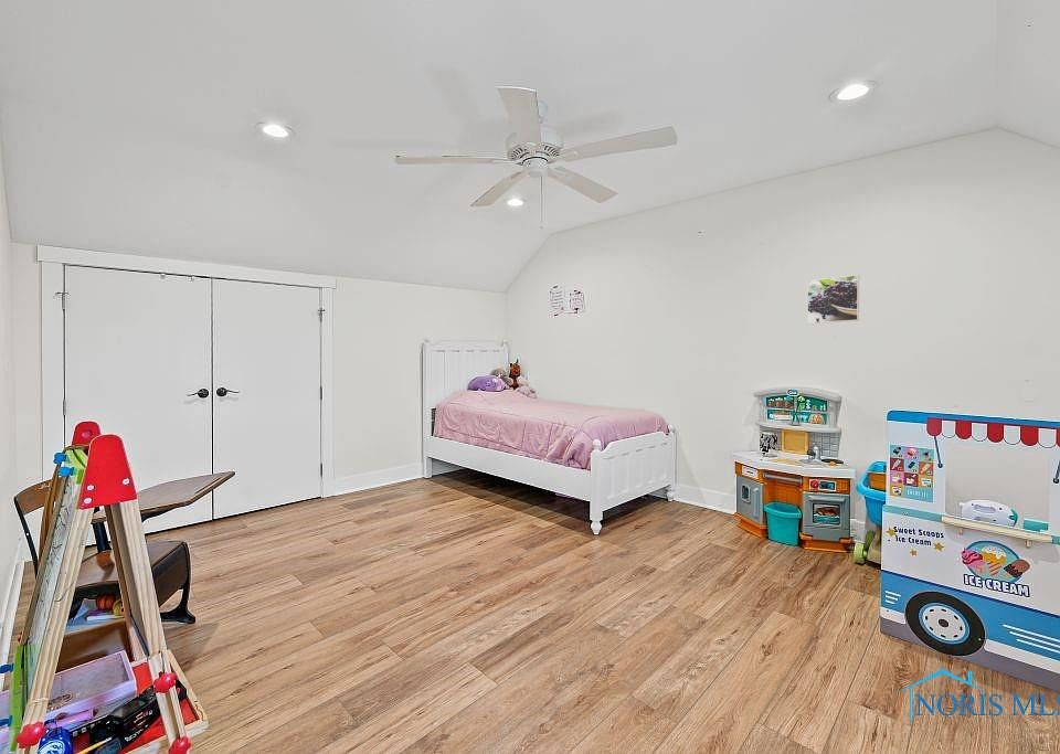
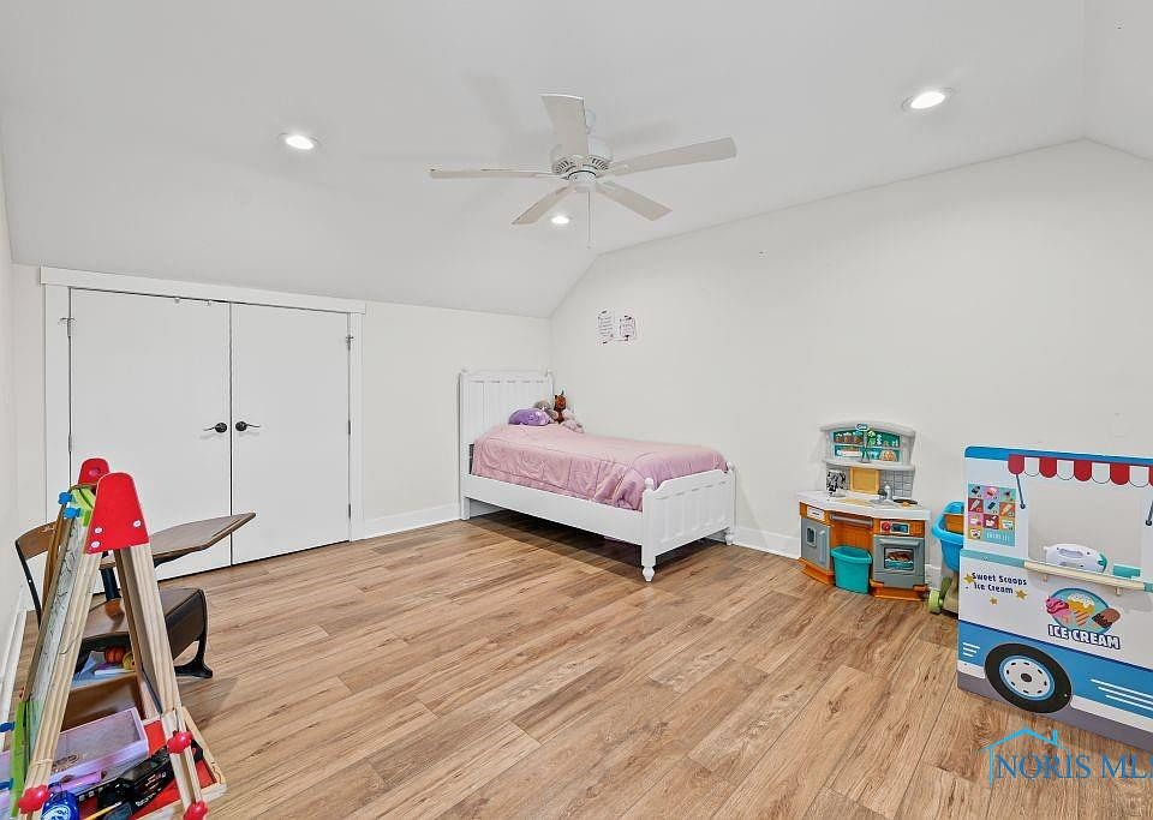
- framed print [806,274,860,325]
